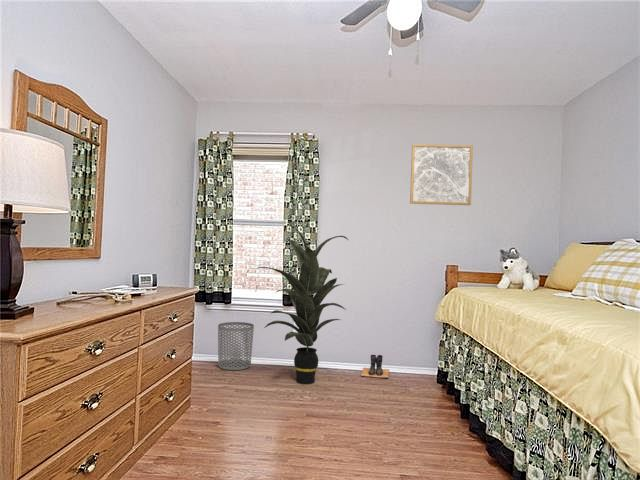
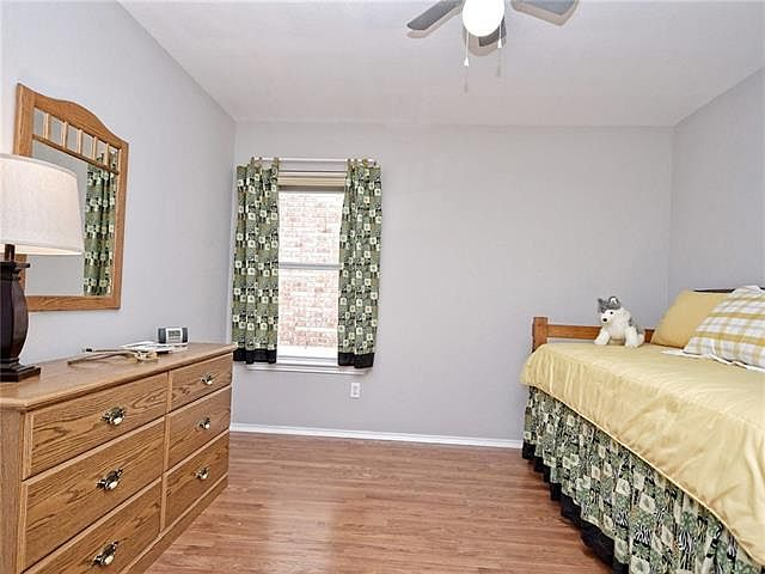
- wall art [409,143,474,206]
- waste bin [217,321,255,371]
- indoor plant [254,225,349,385]
- boots [360,354,390,379]
